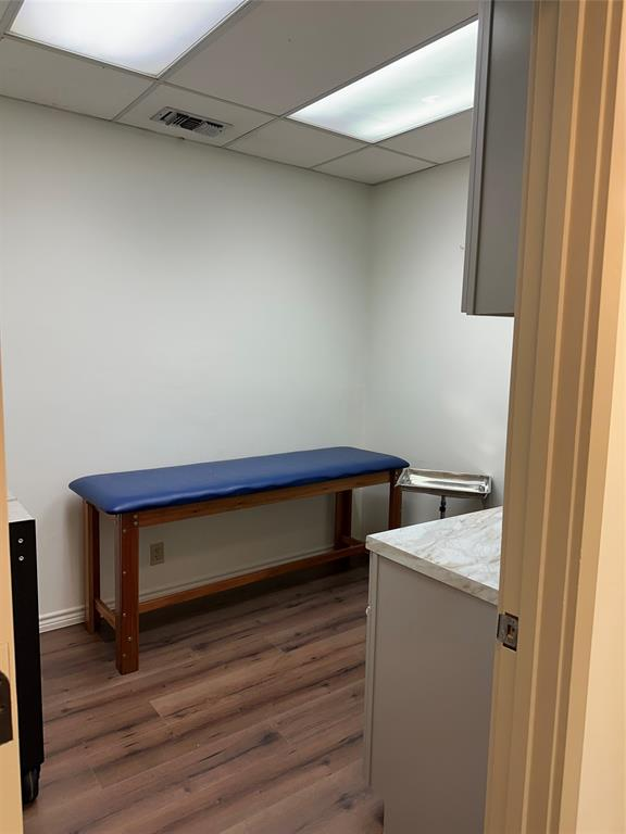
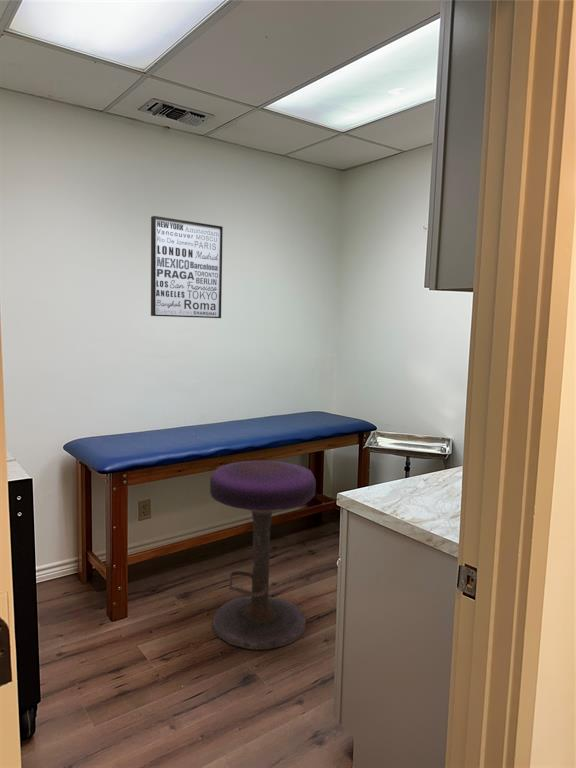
+ stool [209,460,317,651]
+ wall art [150,215,224,319]
